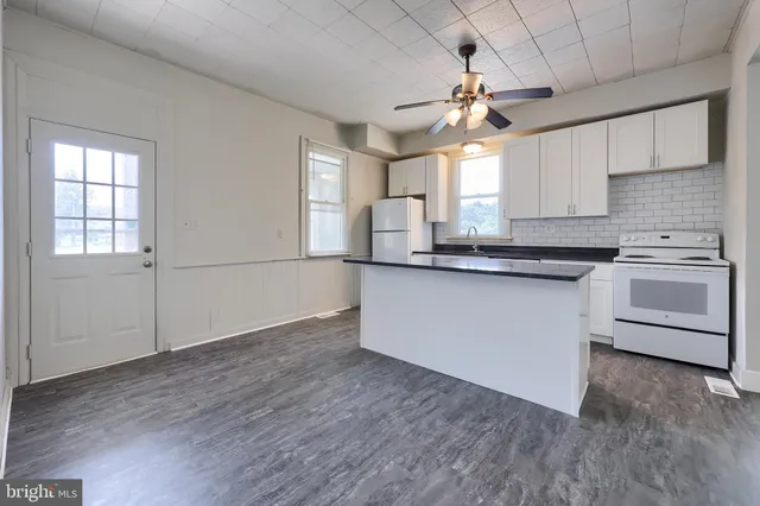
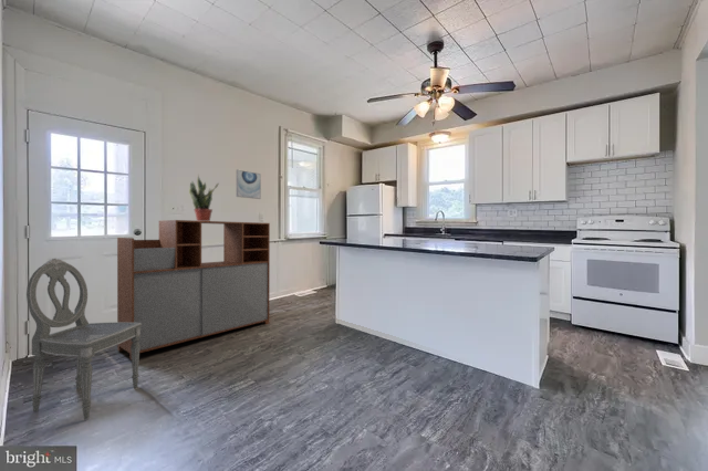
+ dining chair [25,258,142,420]
+ wall art [236,168,262,200]
+ potted plant [188,172,220,221]
+ storage cabinet [116,219,271,362]
